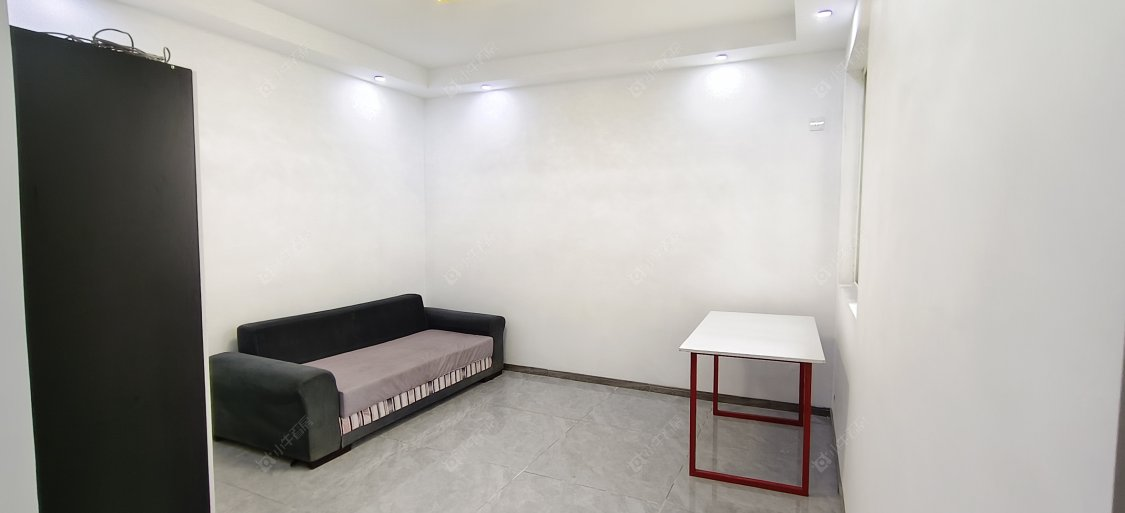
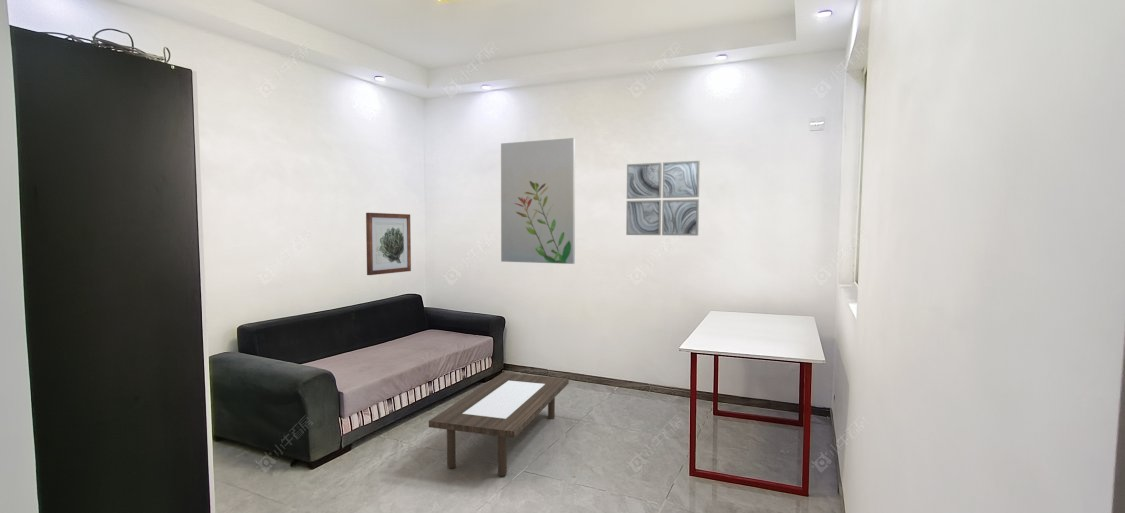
+ wall art [365,212,412,276]
+ coffee table [428,372,570,477]
+ wall art [500,137,576,265]
+ wall art [625,160,701,237]
